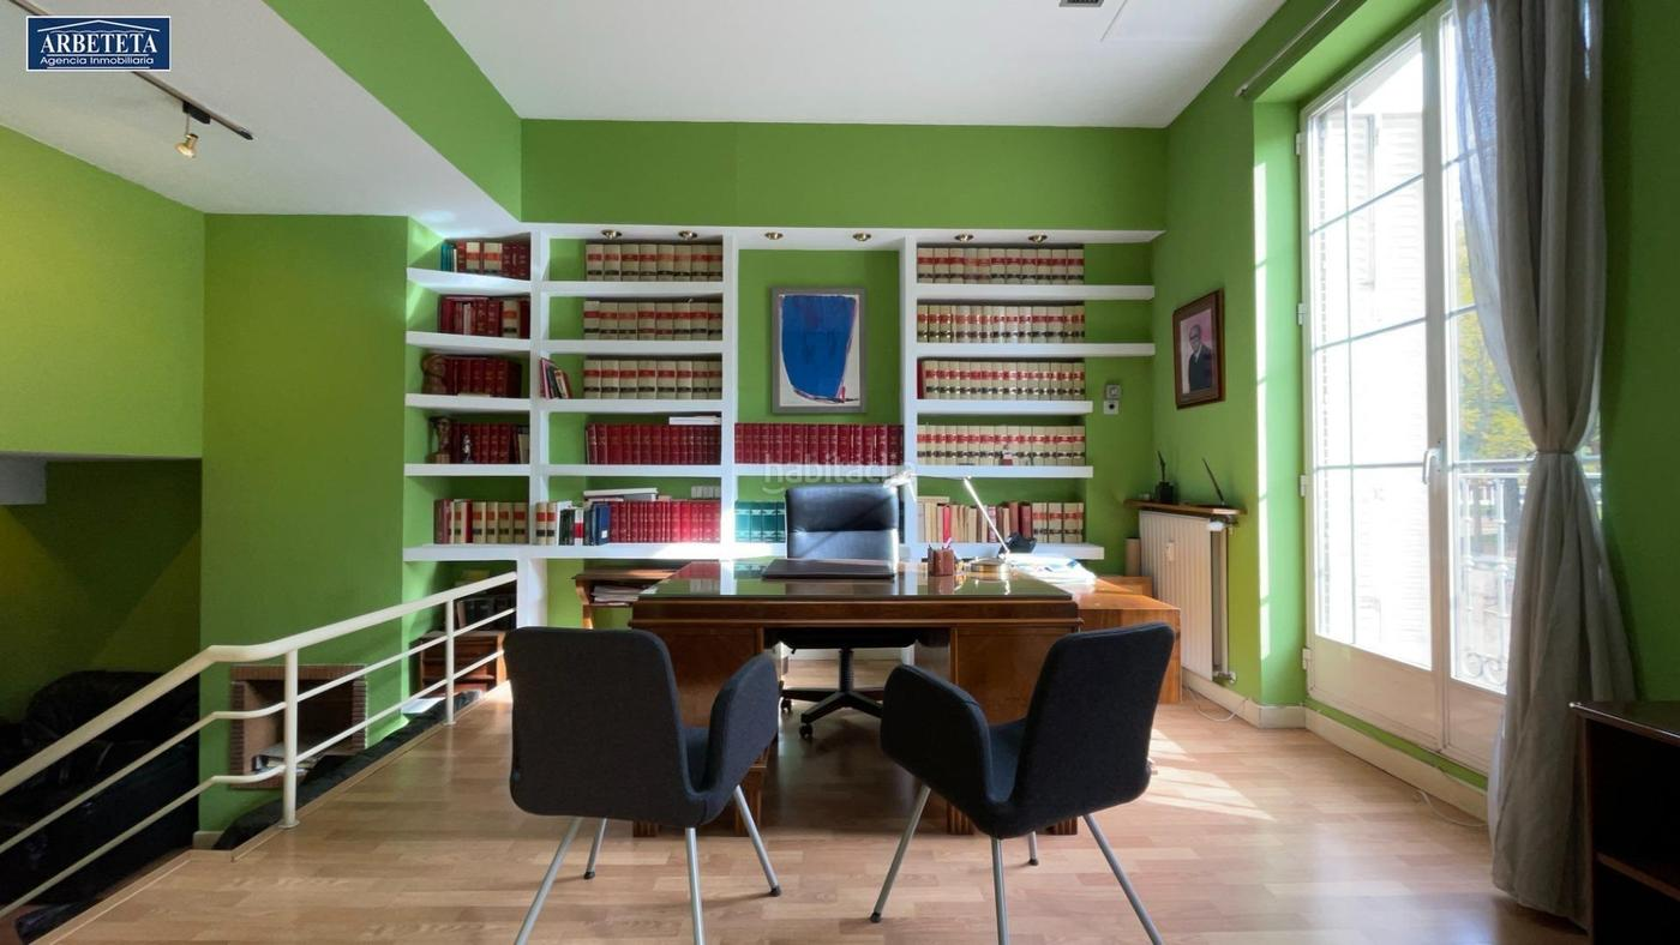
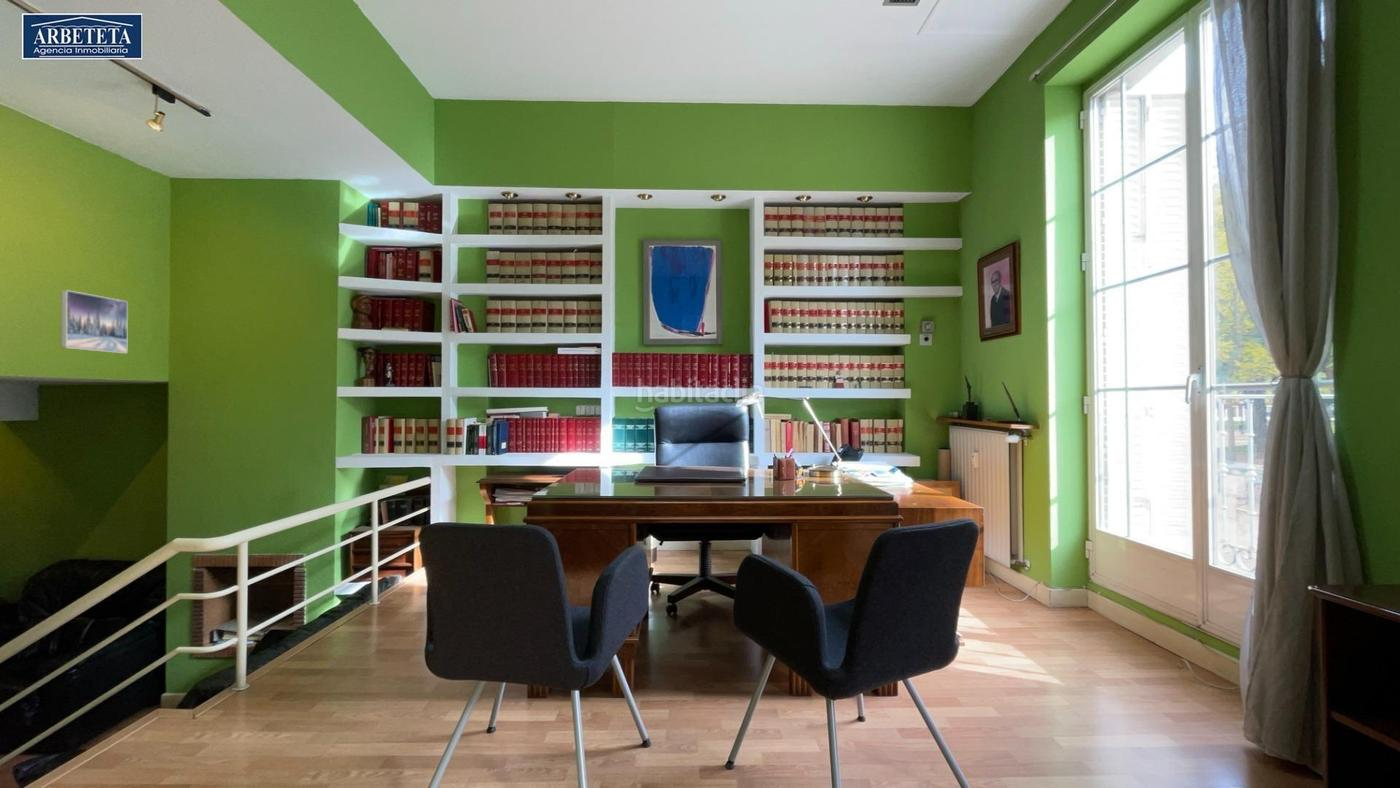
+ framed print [60,289,129,354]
